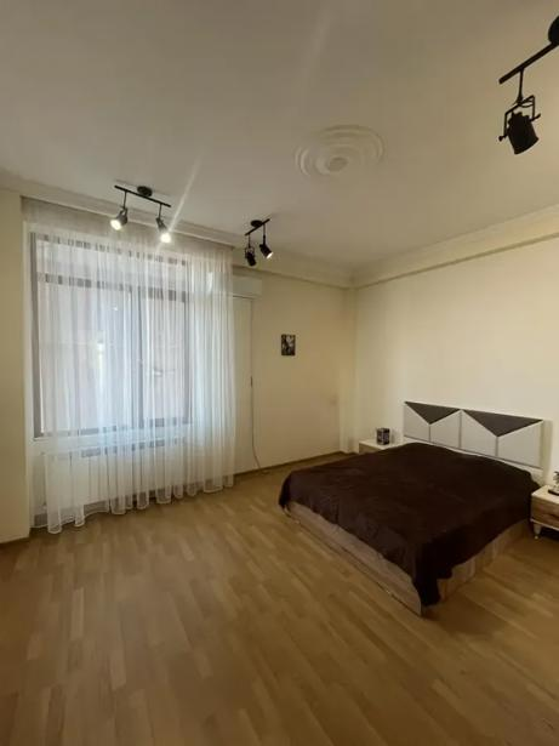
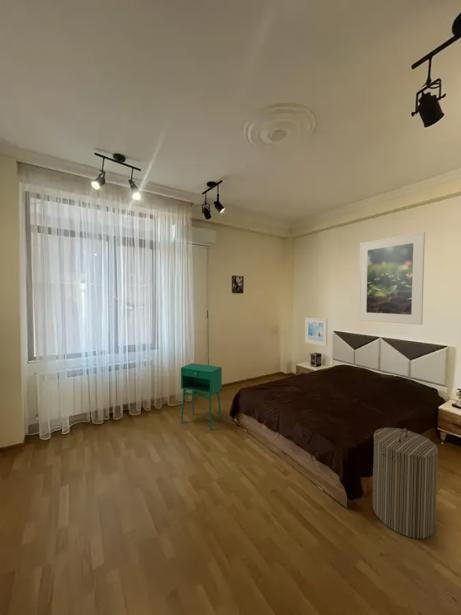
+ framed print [357,231,426,326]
+ laundry hamper [372,427,439,540]
+ storage cabinet [180,362,223,431]
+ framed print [304,316,328,348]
